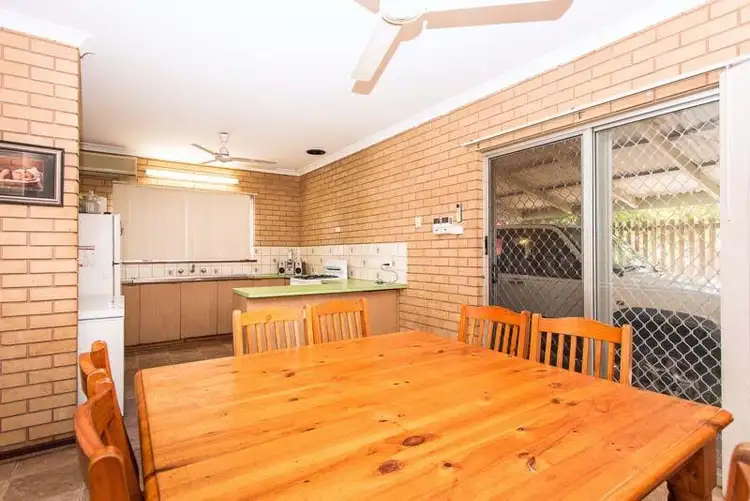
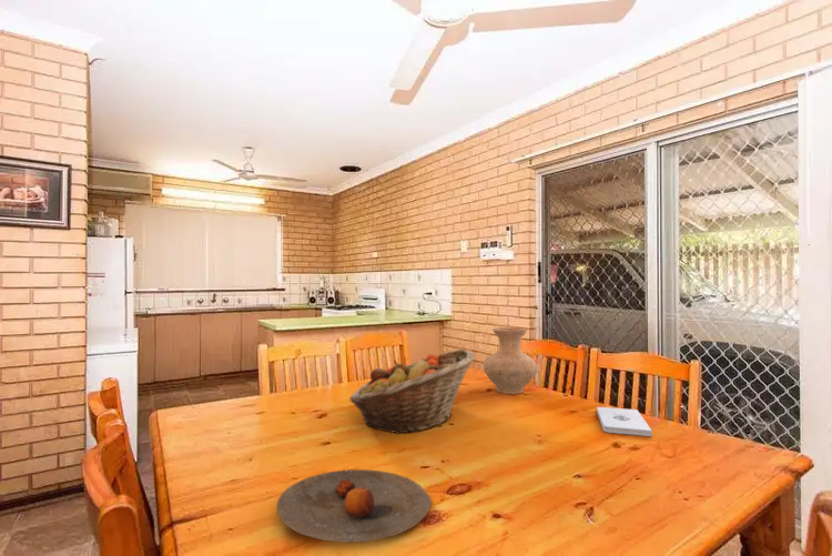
+ vase [483,326,538,395]
+ plate [275,468,432,544]
+ notepad [596,406,653,437]
+ fruit basket [348,348,475,435]
